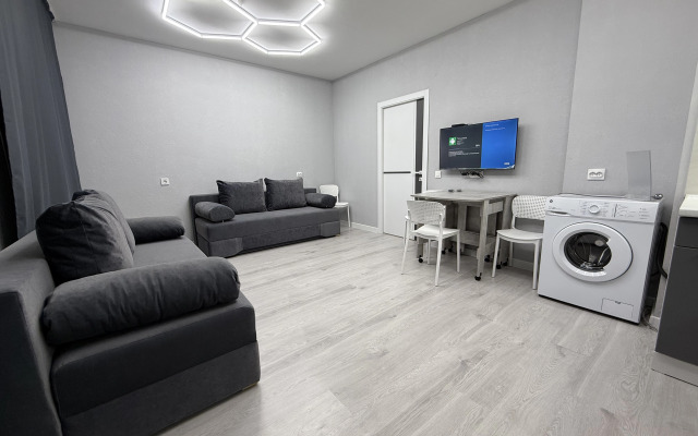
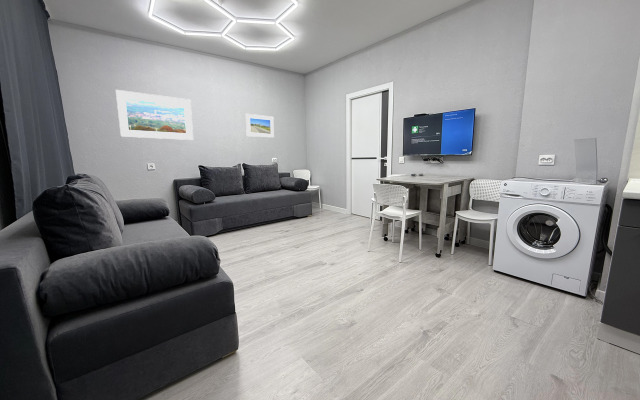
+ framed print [115,89,194,141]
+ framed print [245,113,275,139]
